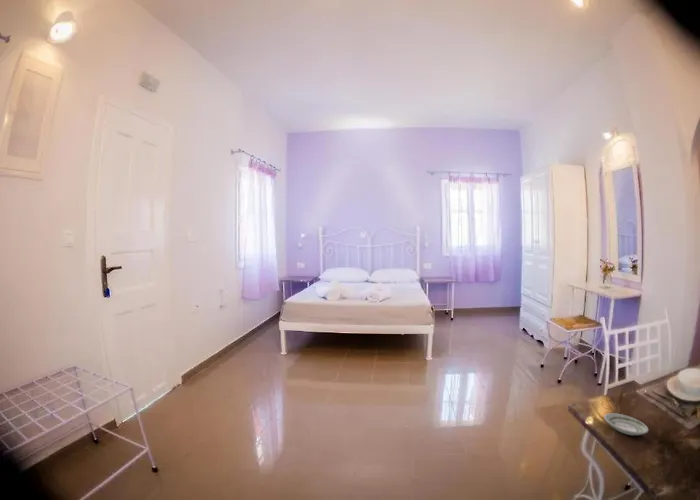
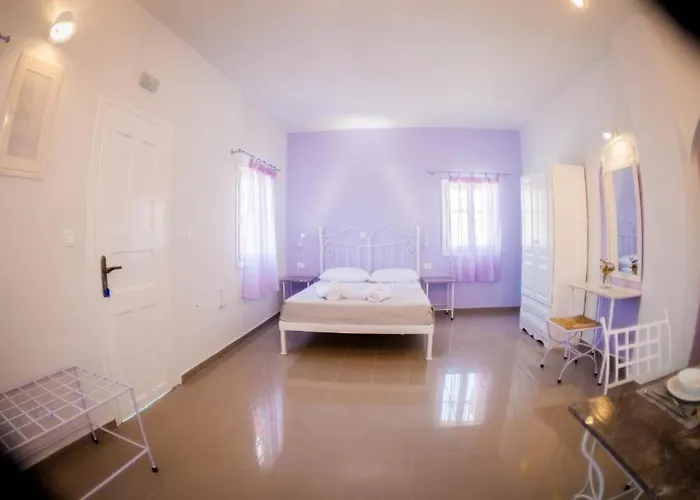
- saucer [603,412,649,436]
